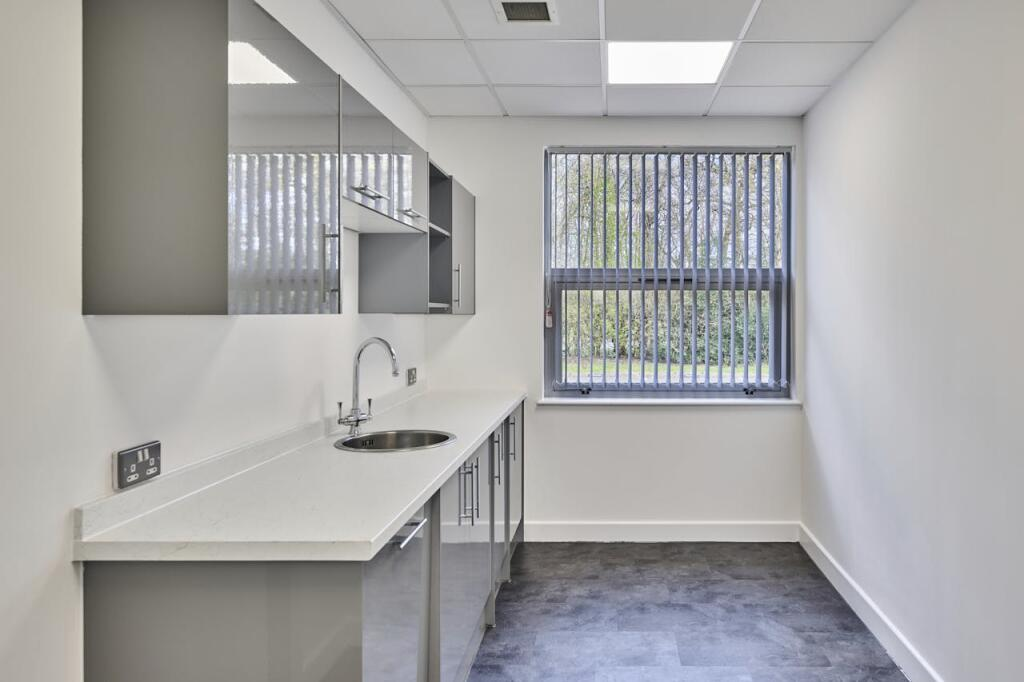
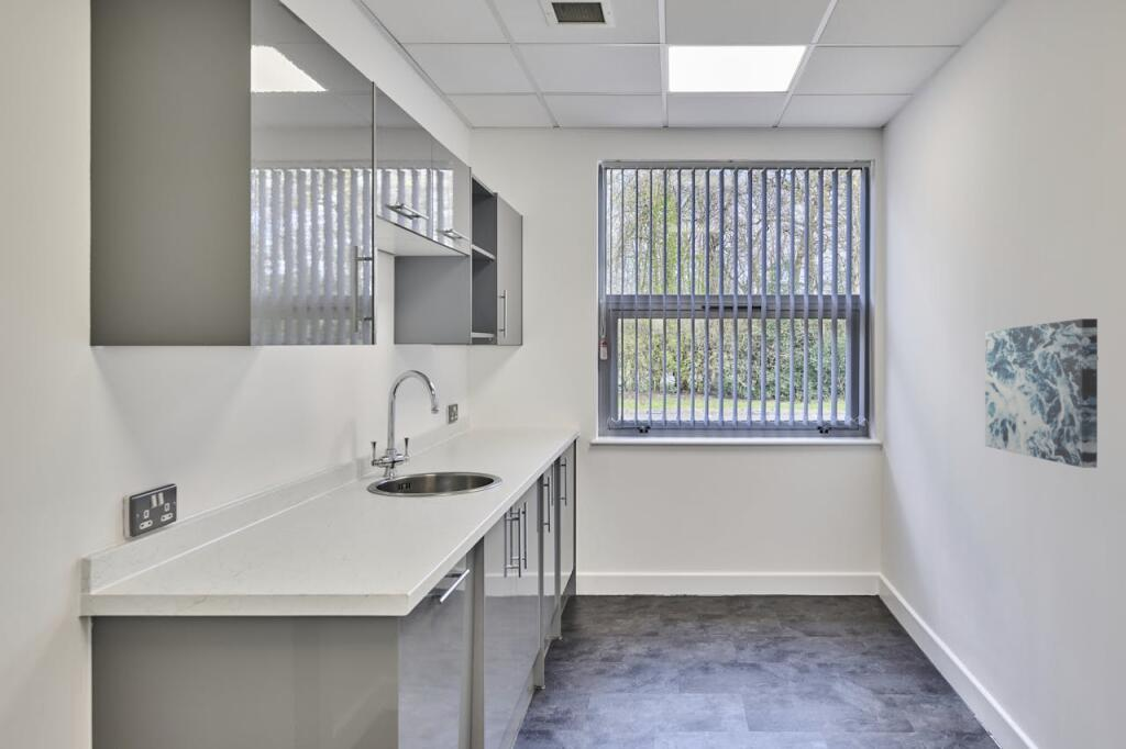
+ wall art [984,317,1100,469]
